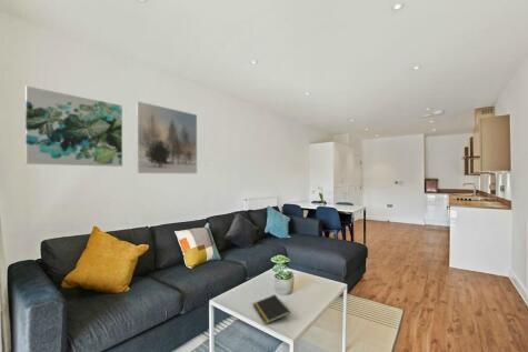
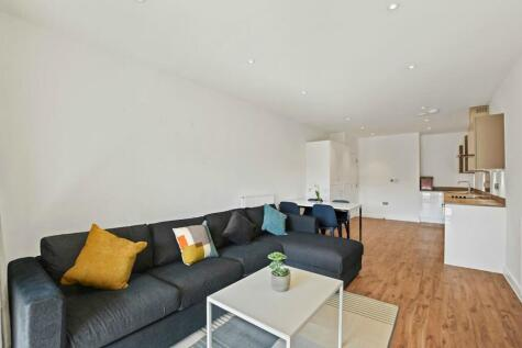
- wall art [24,86,123,168]
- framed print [136,100,198,174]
- notepad [251,293,291,325]
